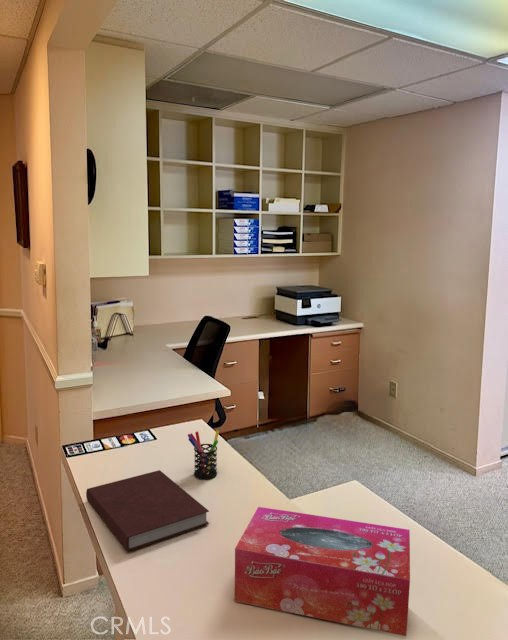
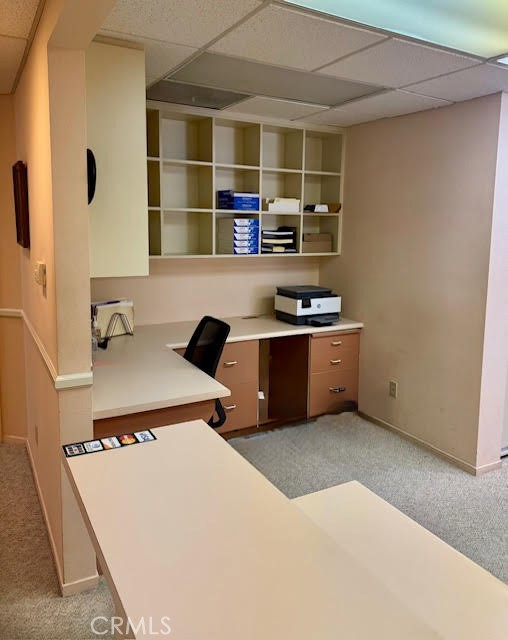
- tissue box [234,506,411,637]
- pen holder [187,429,220,480]
- notebook [85,469,210,552]
